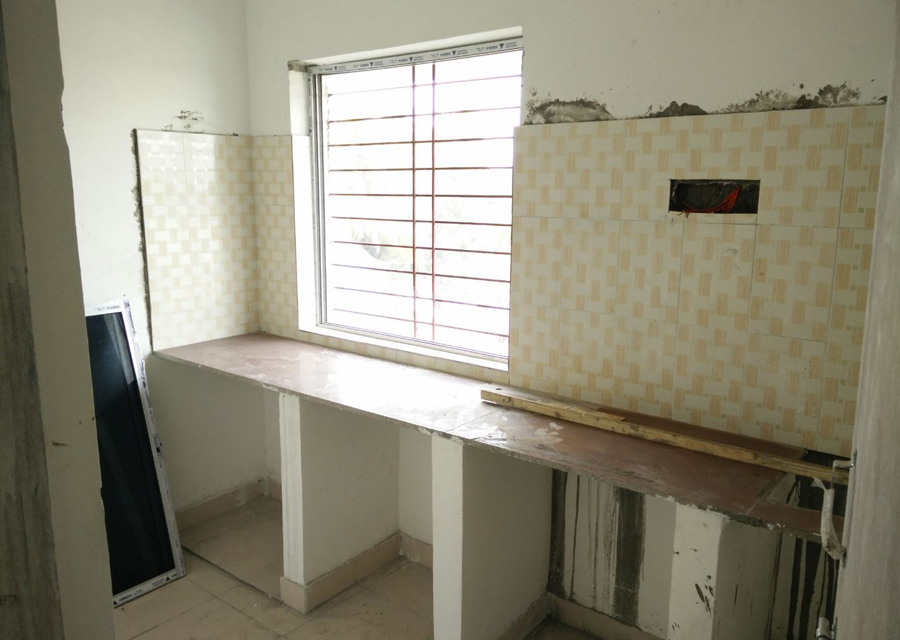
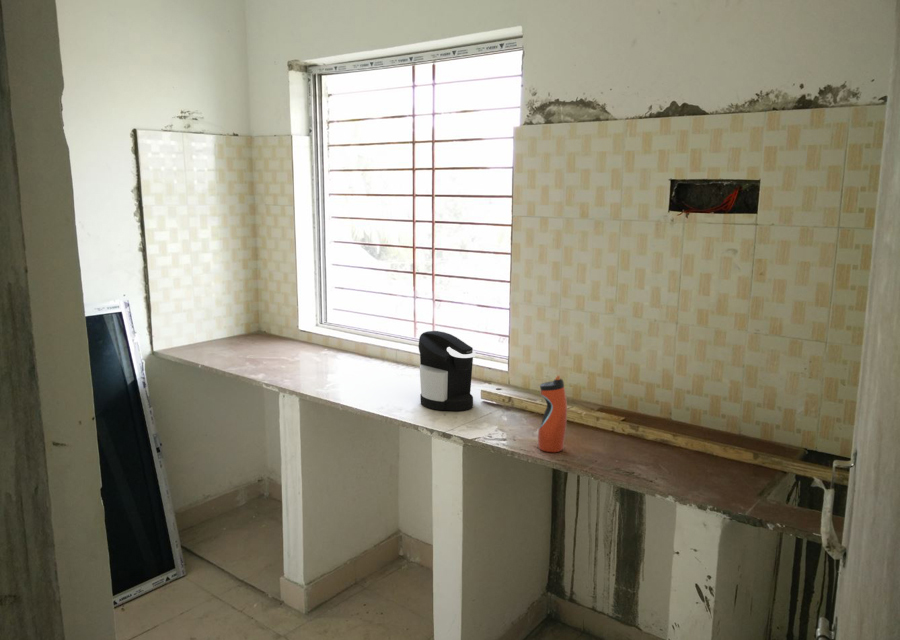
+ coffee maker [417,330,477,412]
+ water bottle [537,374,568,453]
